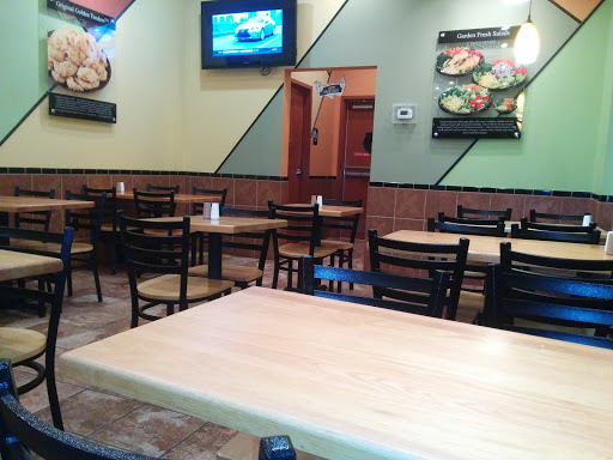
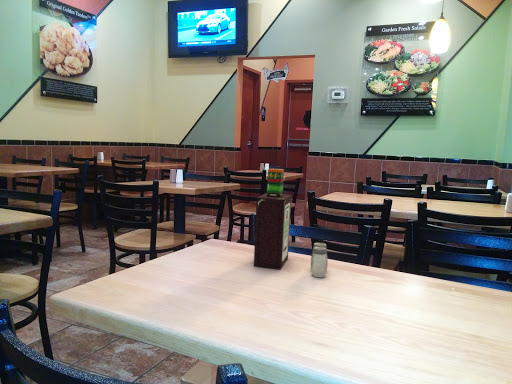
+ bottle [253,168,292,270]
+ salt and pepper shaker [310,242,329,278]
